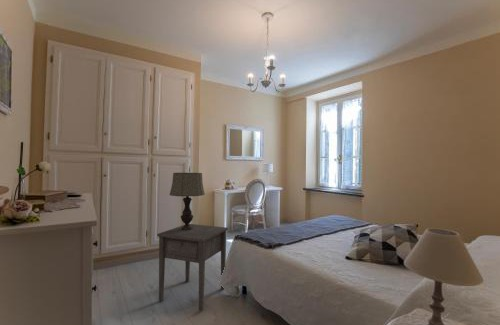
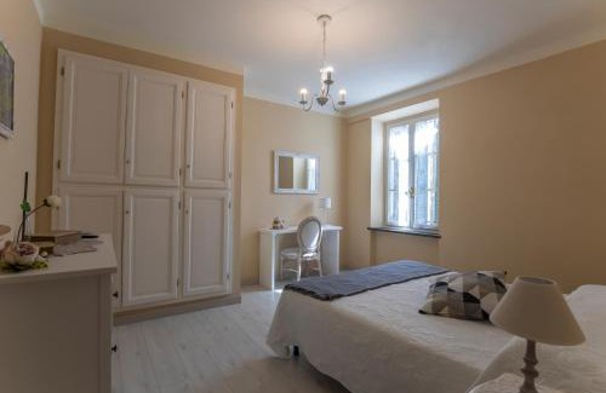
- nightstand [156,223,229,312]
- table lamp [169,172,206,230]
